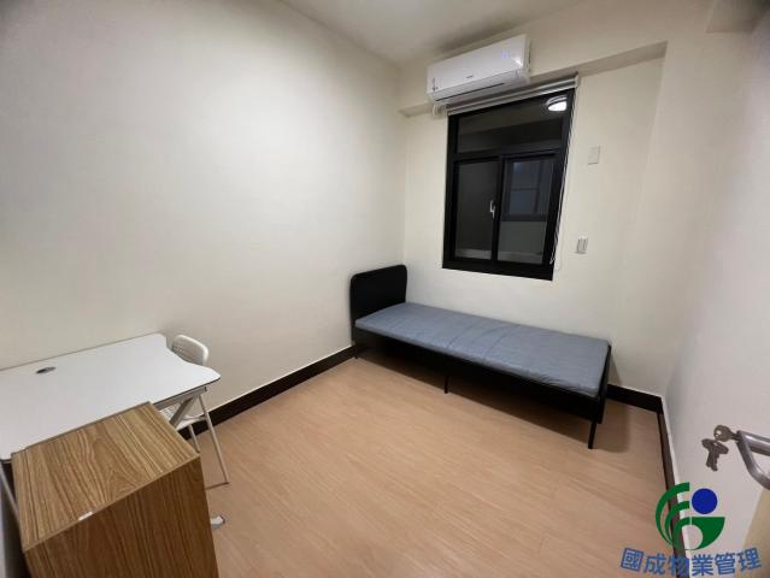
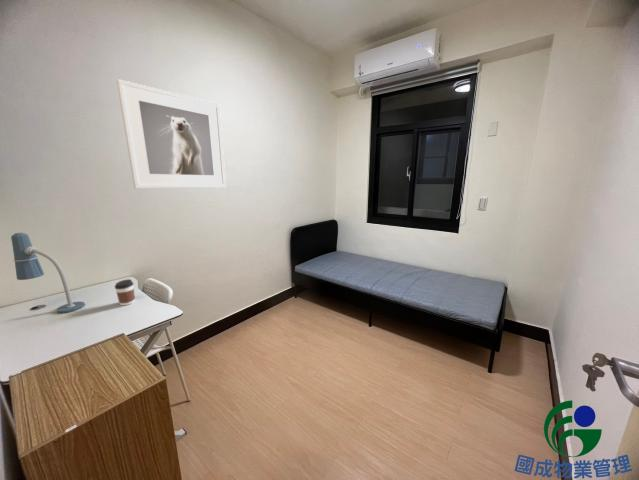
+ desk lamp [10,232,86,314]
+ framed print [116,78,227,190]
+ coffee cup [114,278,136,306]
